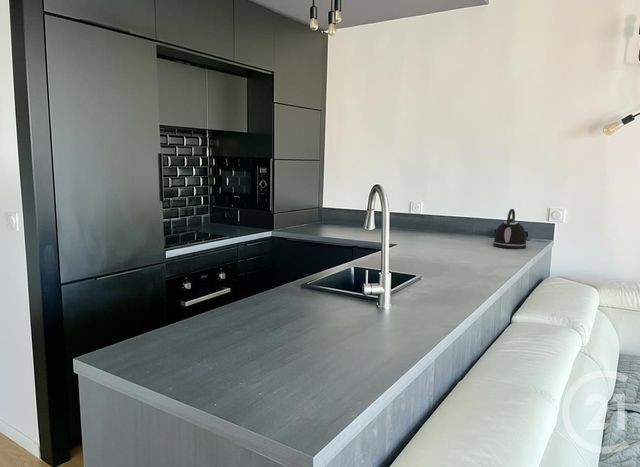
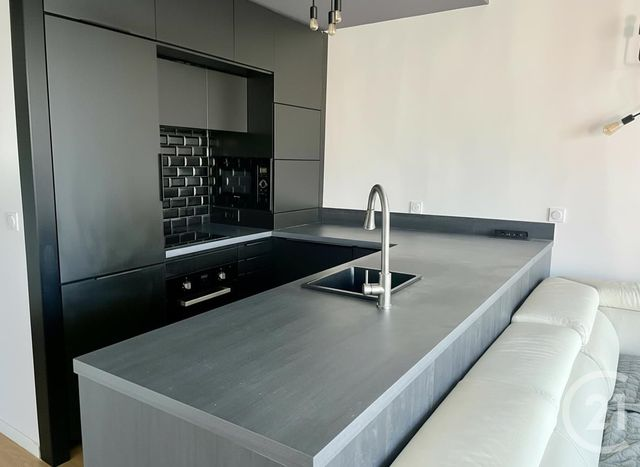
- kettle [492,208,528,250]
